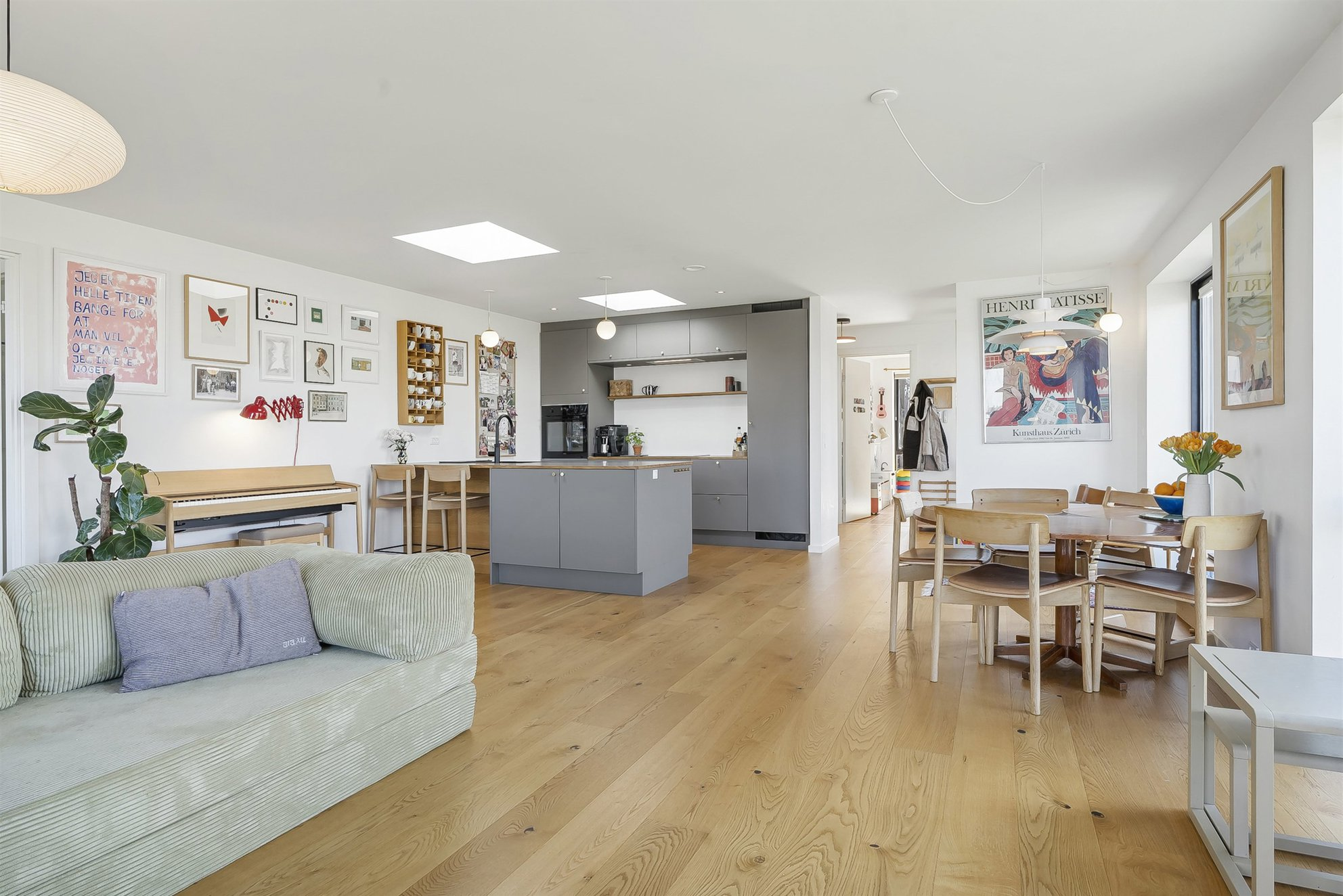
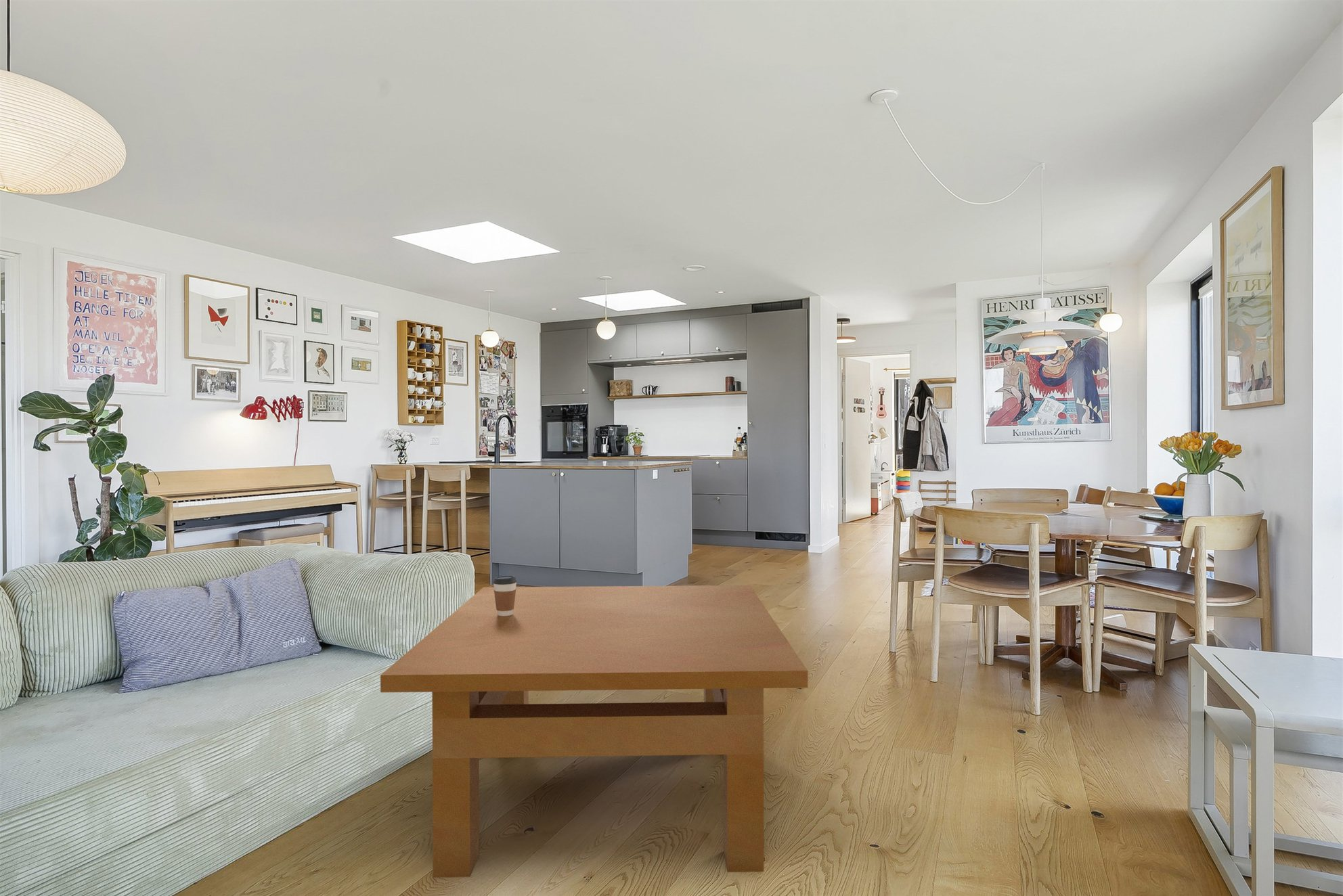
+ coffee cup [493,575,517,617]
+ table [380,585,808,878]
